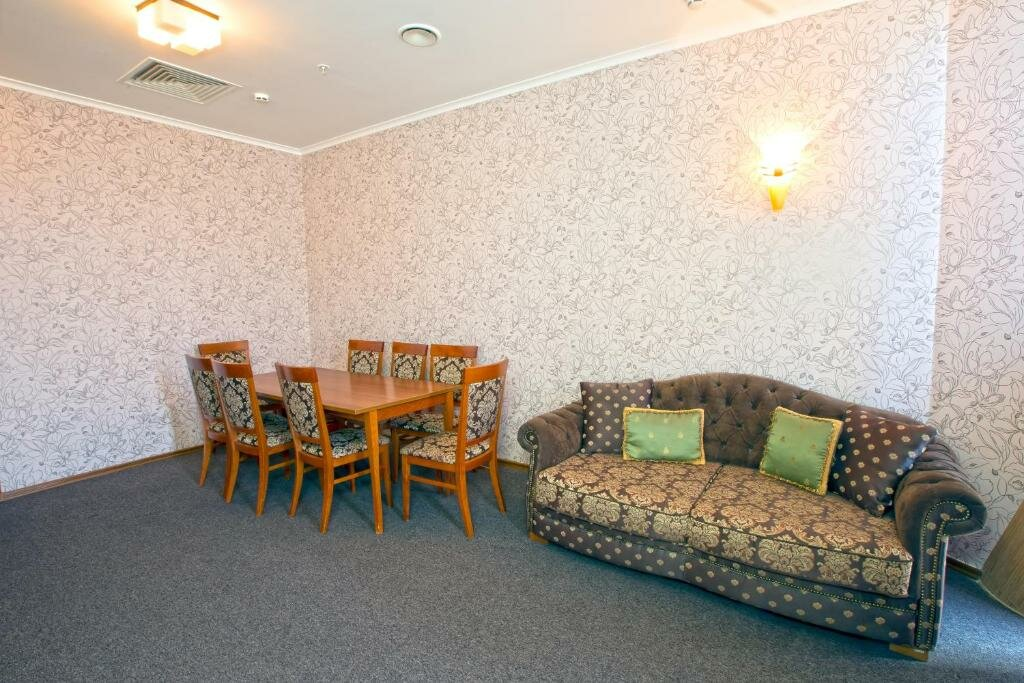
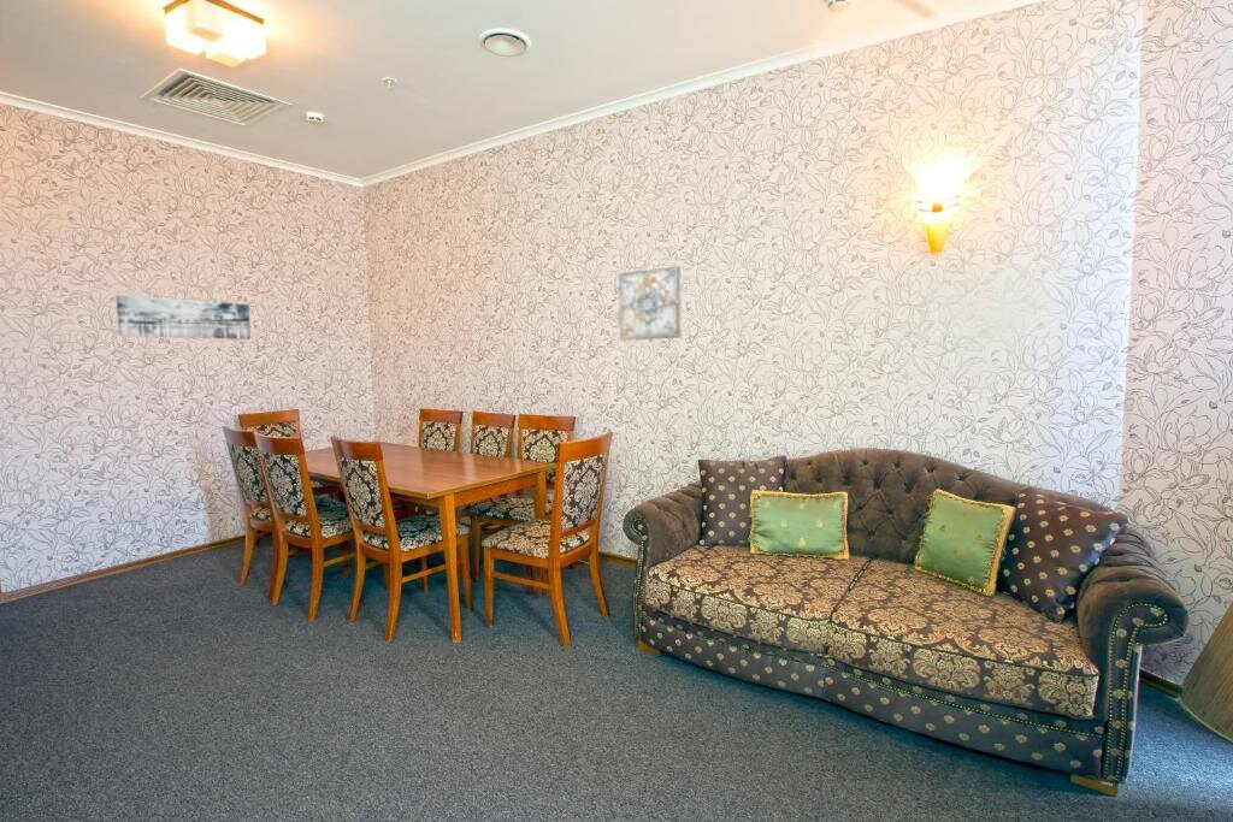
+ wall art [618,265,683,342]
+ wall art [114,294,252,341]
